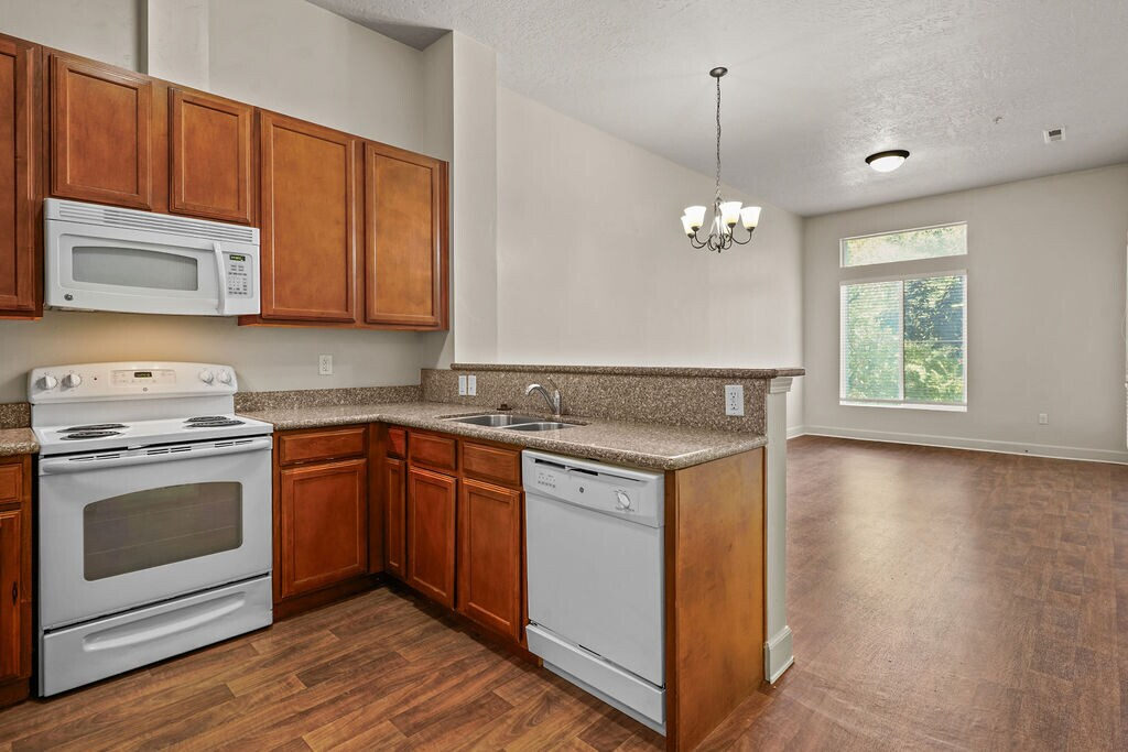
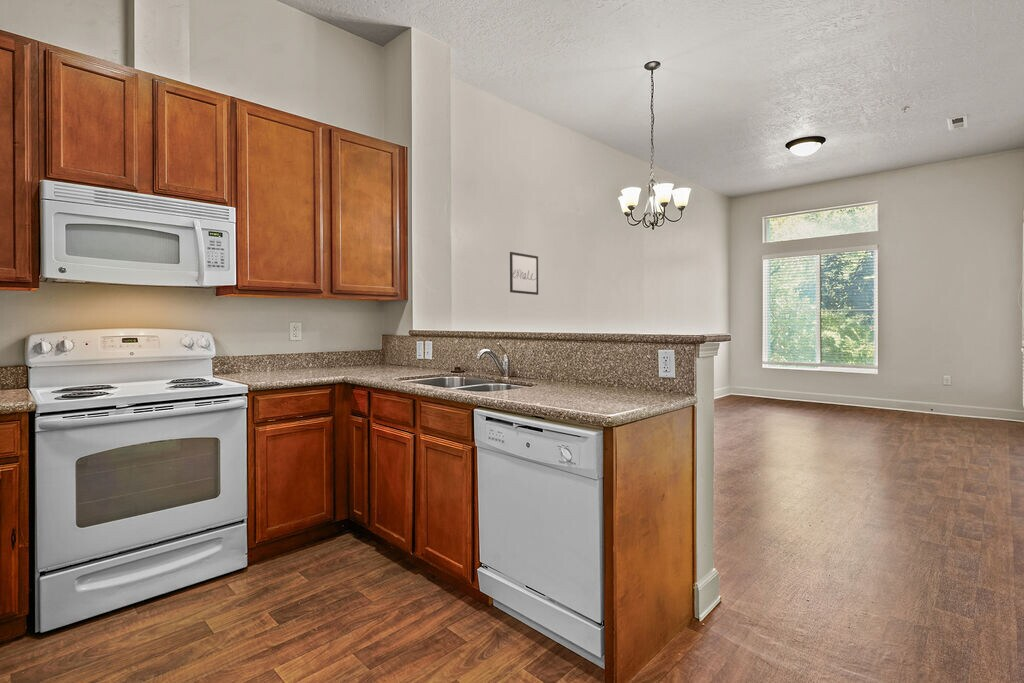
+ wall art [509,251,539,296]
